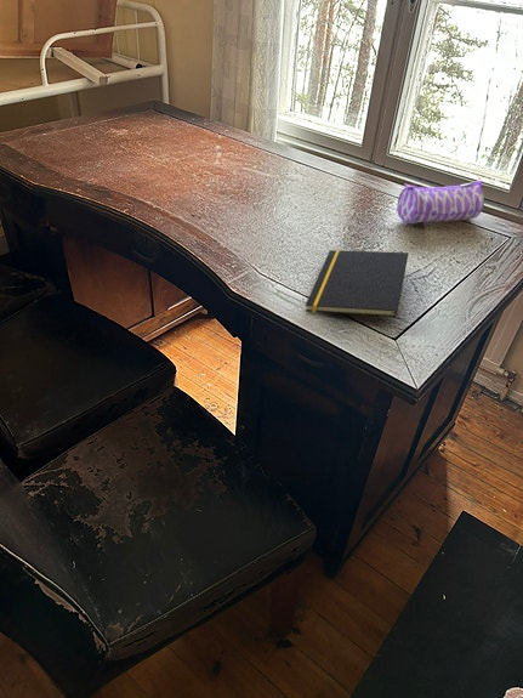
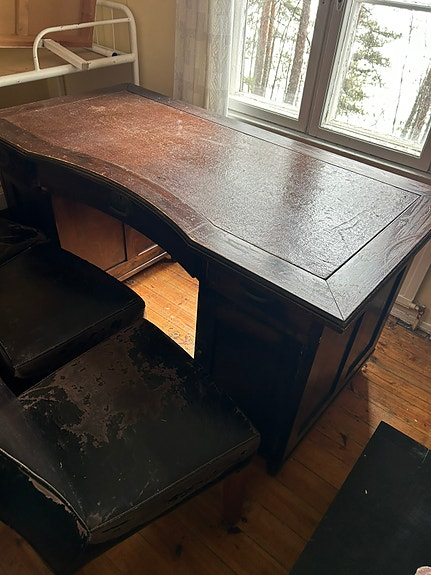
- notepad [305,249,409,318]
- pencil case [396,180,485,225]
